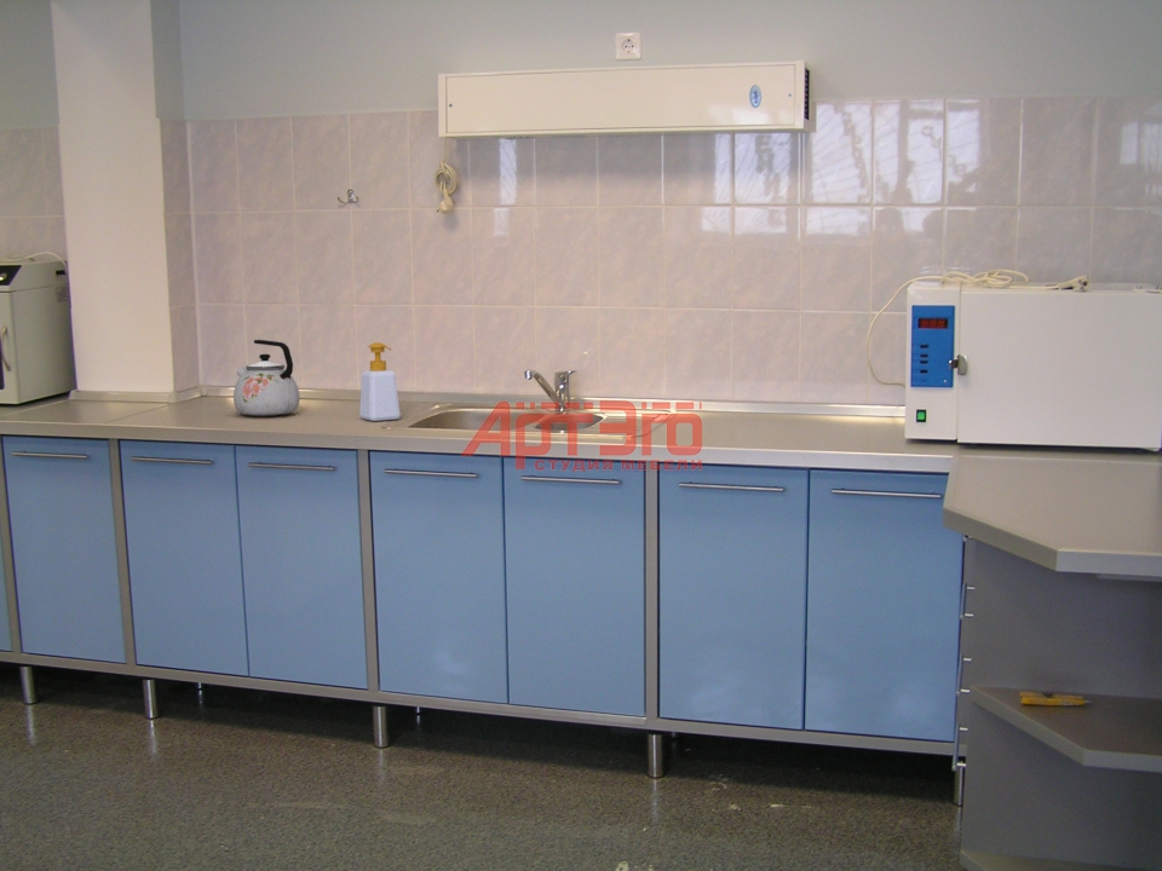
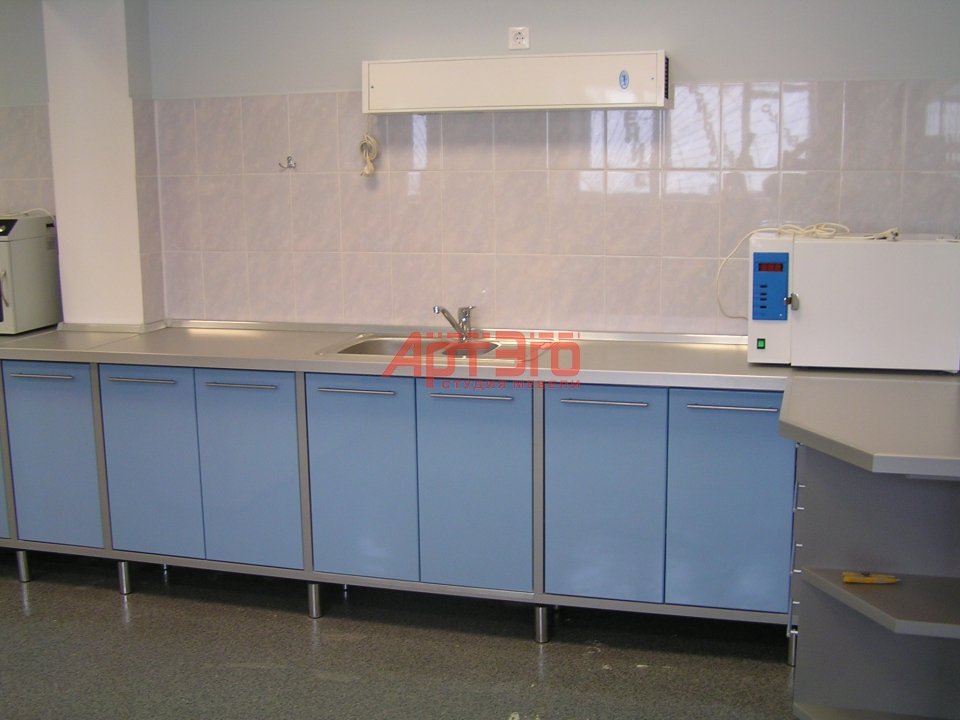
- kettle [232,339,301,417]
- soap bottle [358,341,401,422]
